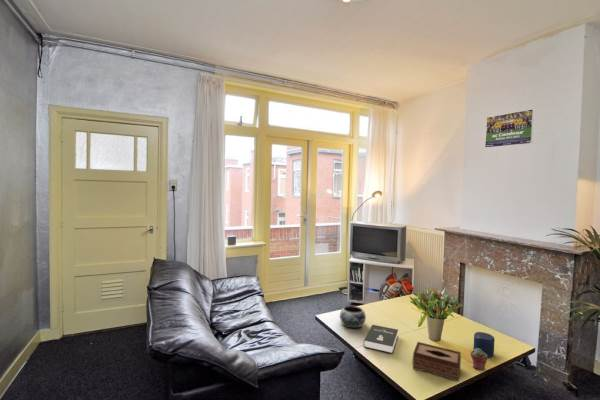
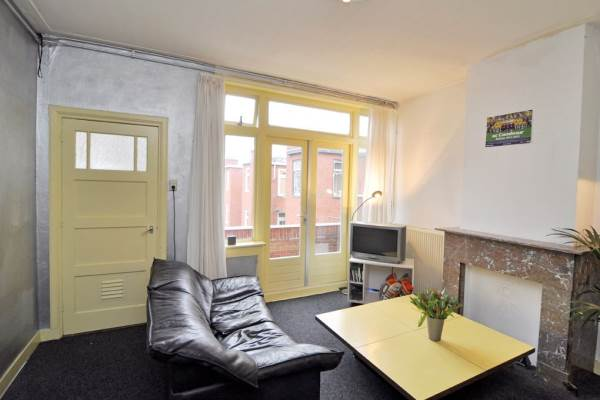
- decorative bowl [339,305,367,329]
- tissue box [412,341,462,383]
- candle [473,331,496,358]
- booklet [363,324,399,354]
- potted succulent [470,348,488,371]
